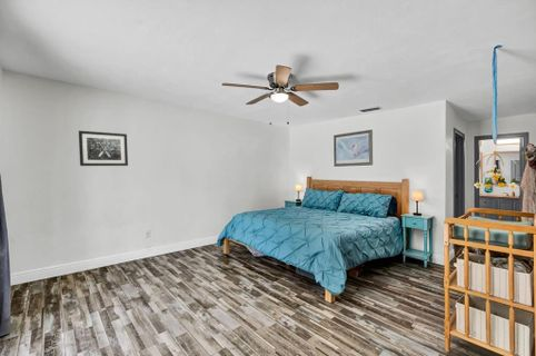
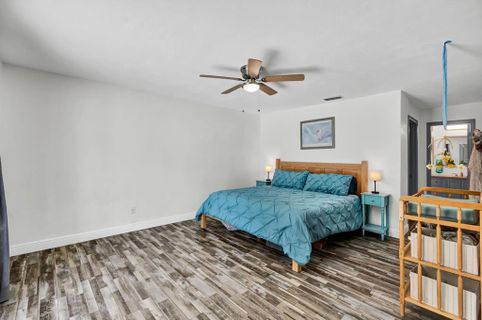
- wall art [78,130,129,167]
